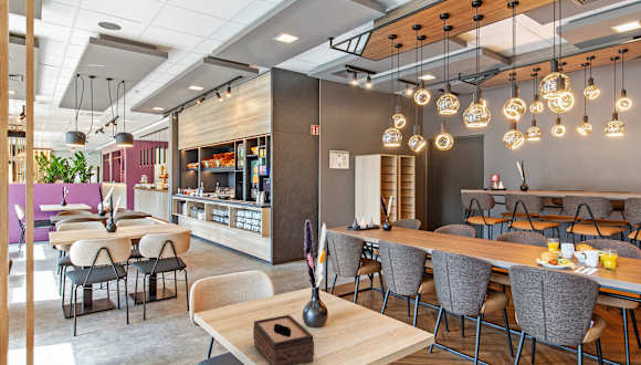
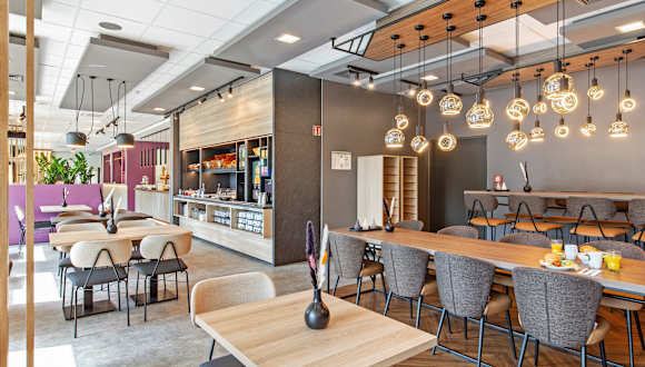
- tissue box [252,314,315,365]
